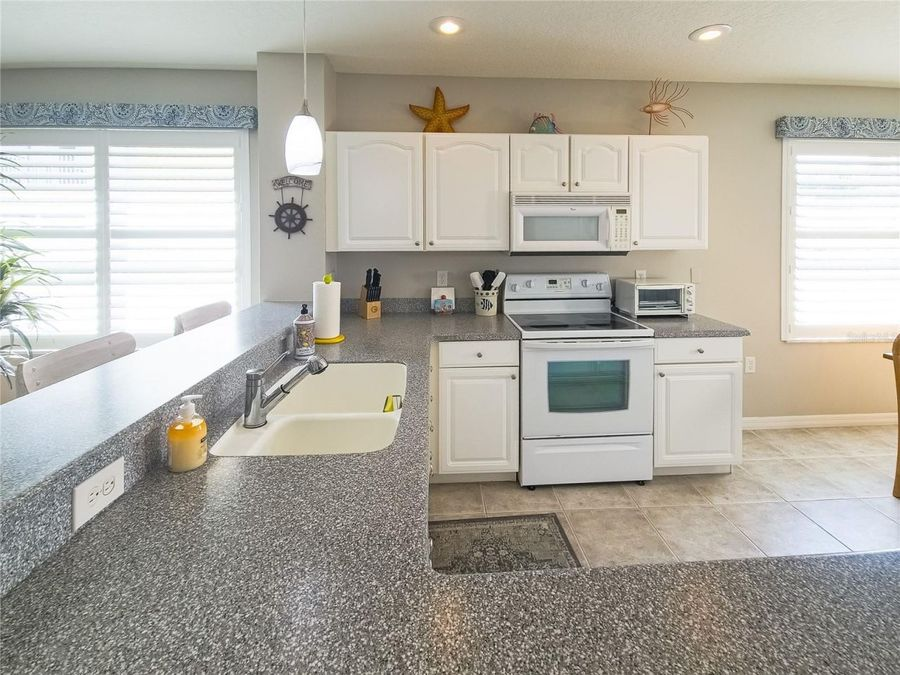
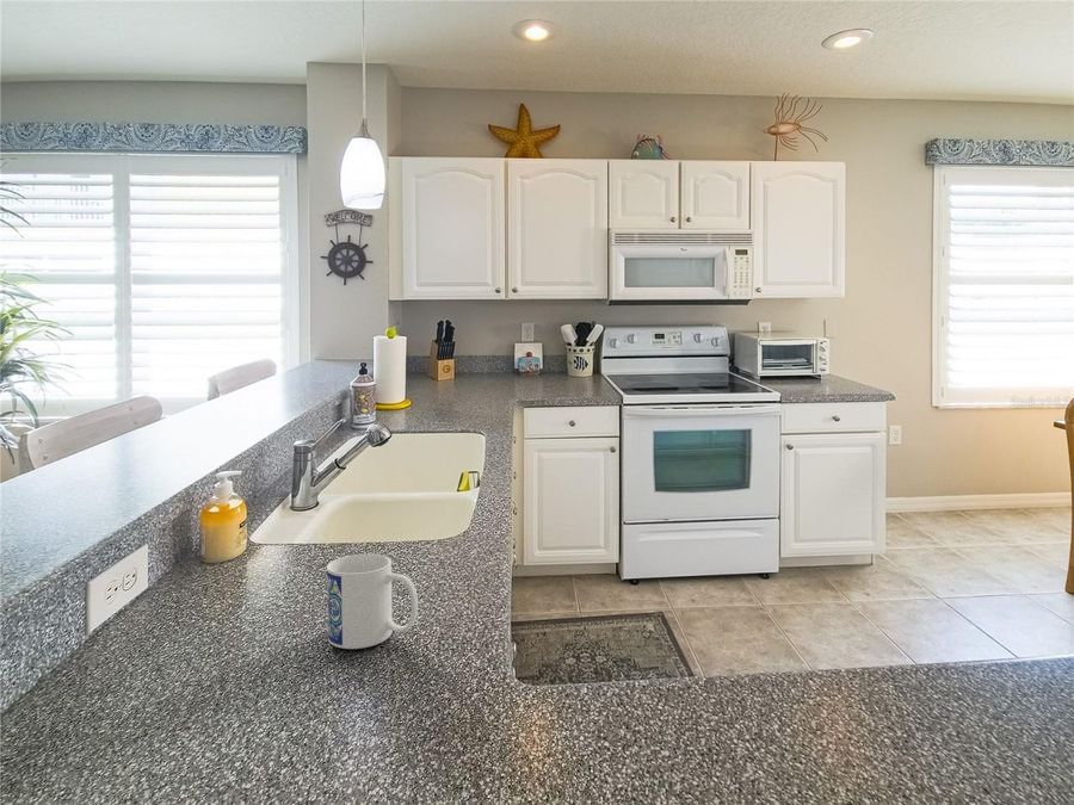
+ mug [326,553,419,650]
